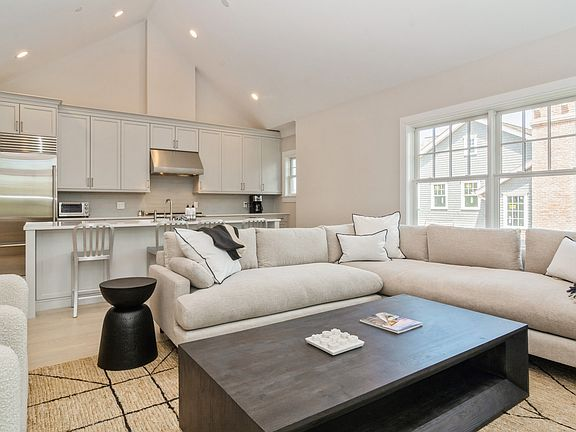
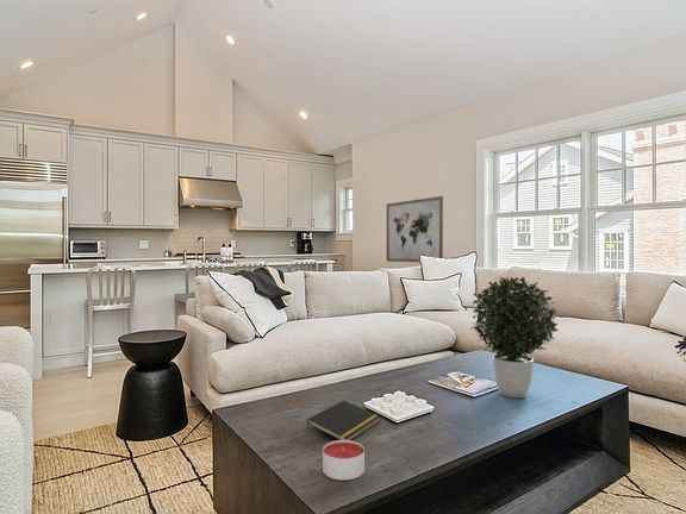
+ candle [322,439,366,481]
+ wall art [386,195,444,263]
+ notepad [305,399,382,441]
+ potted plant [468,276,561,399]
